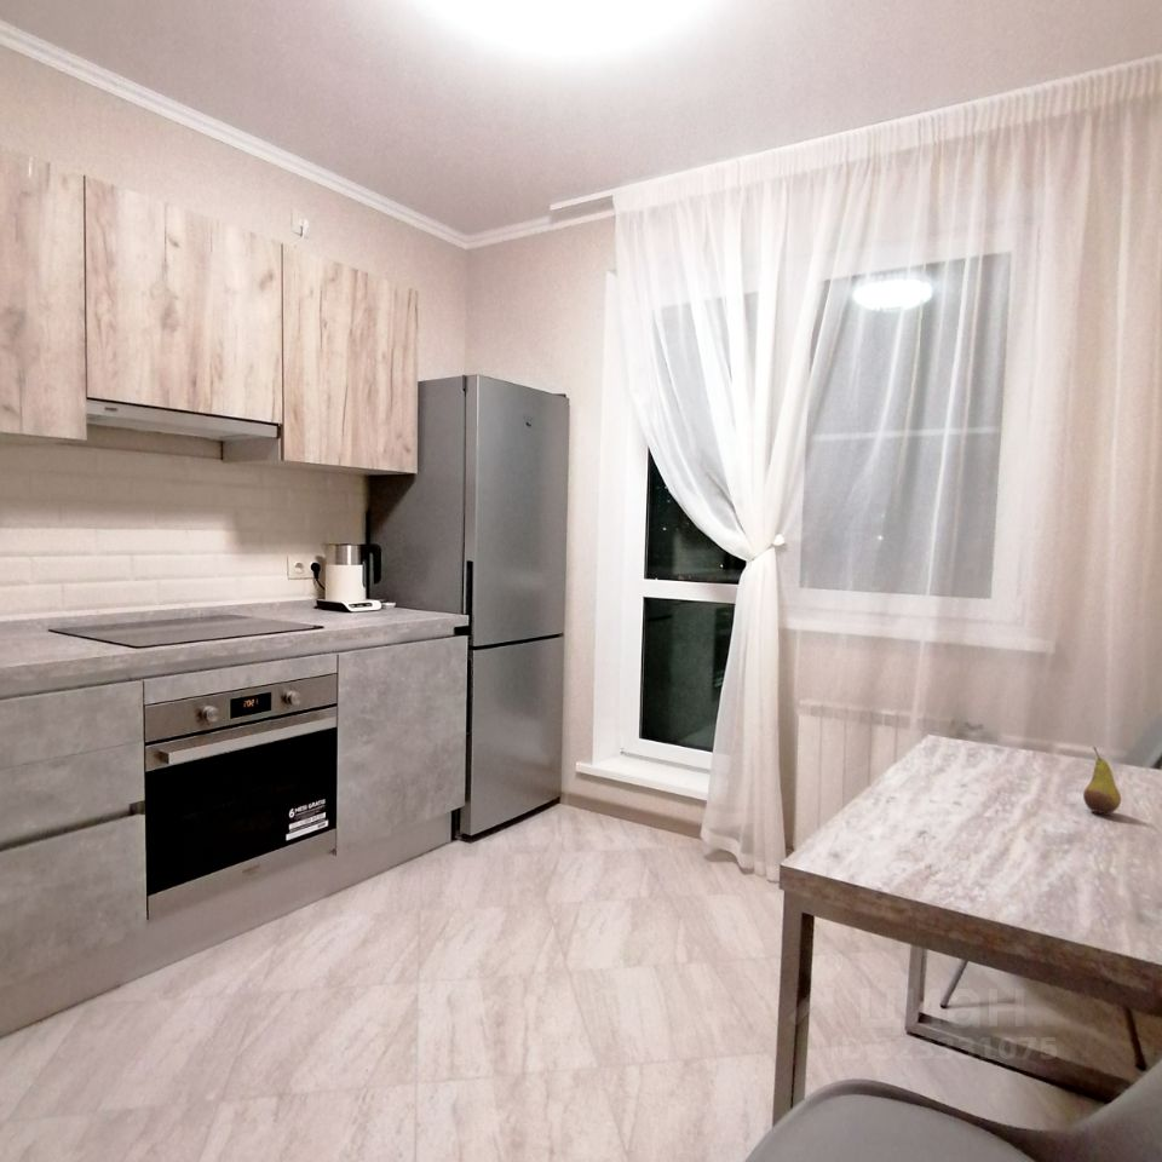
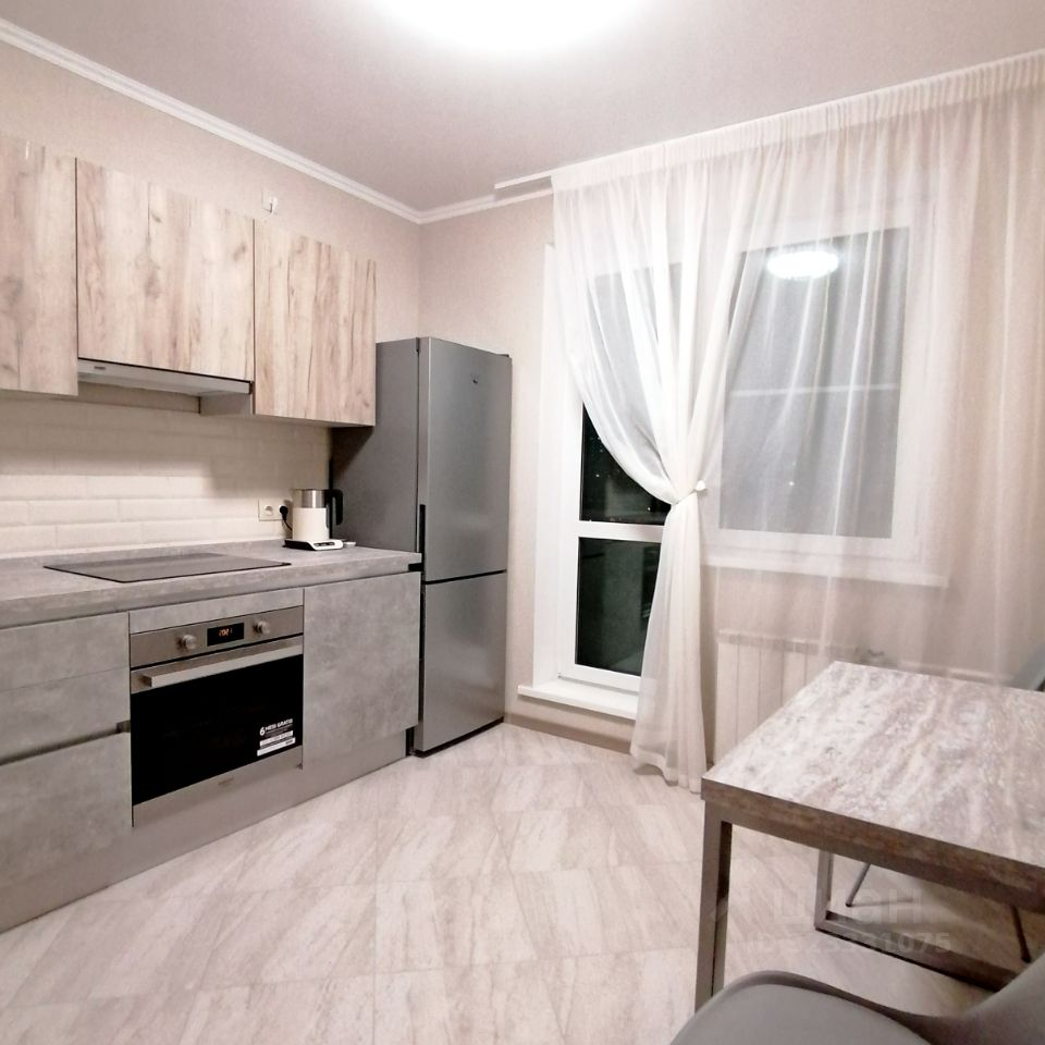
- fruit [1082,746,1122,815]
